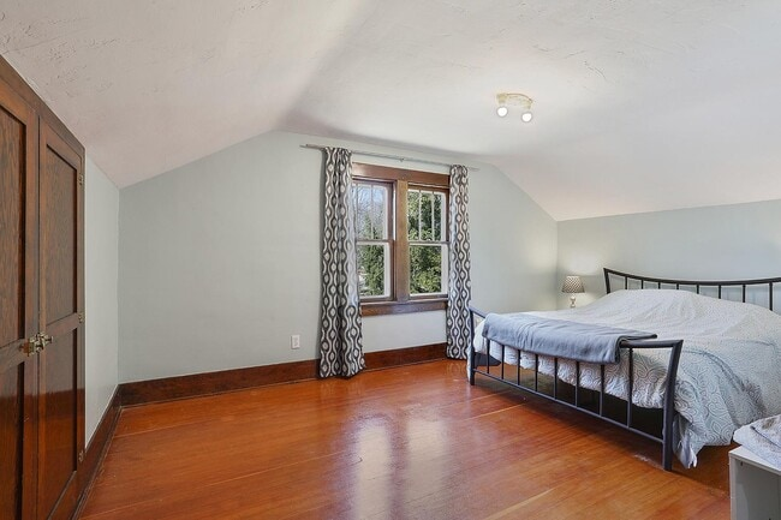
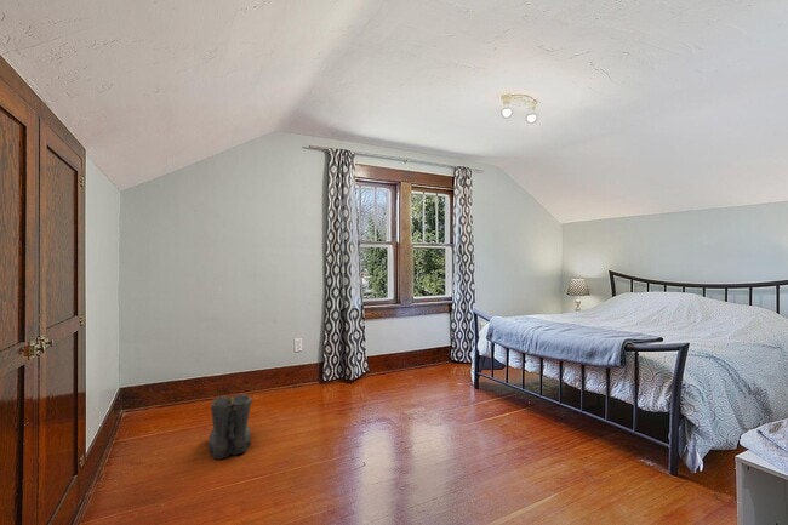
+ boots [207,393,253,460]
